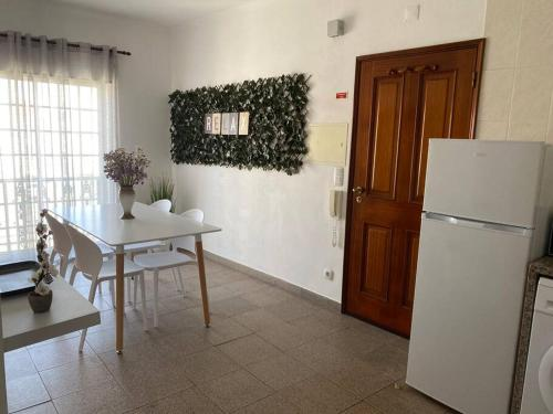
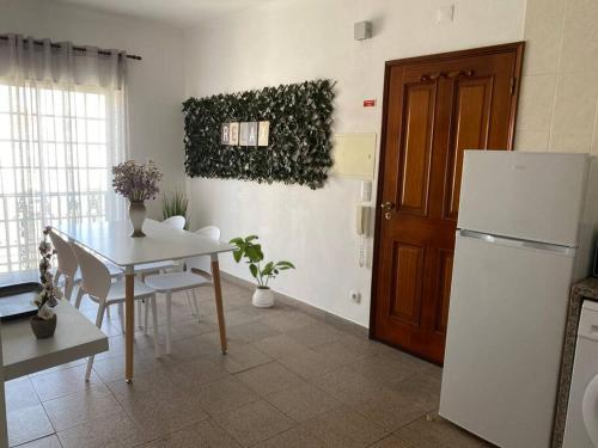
+ house plant [227,234,297,309]
